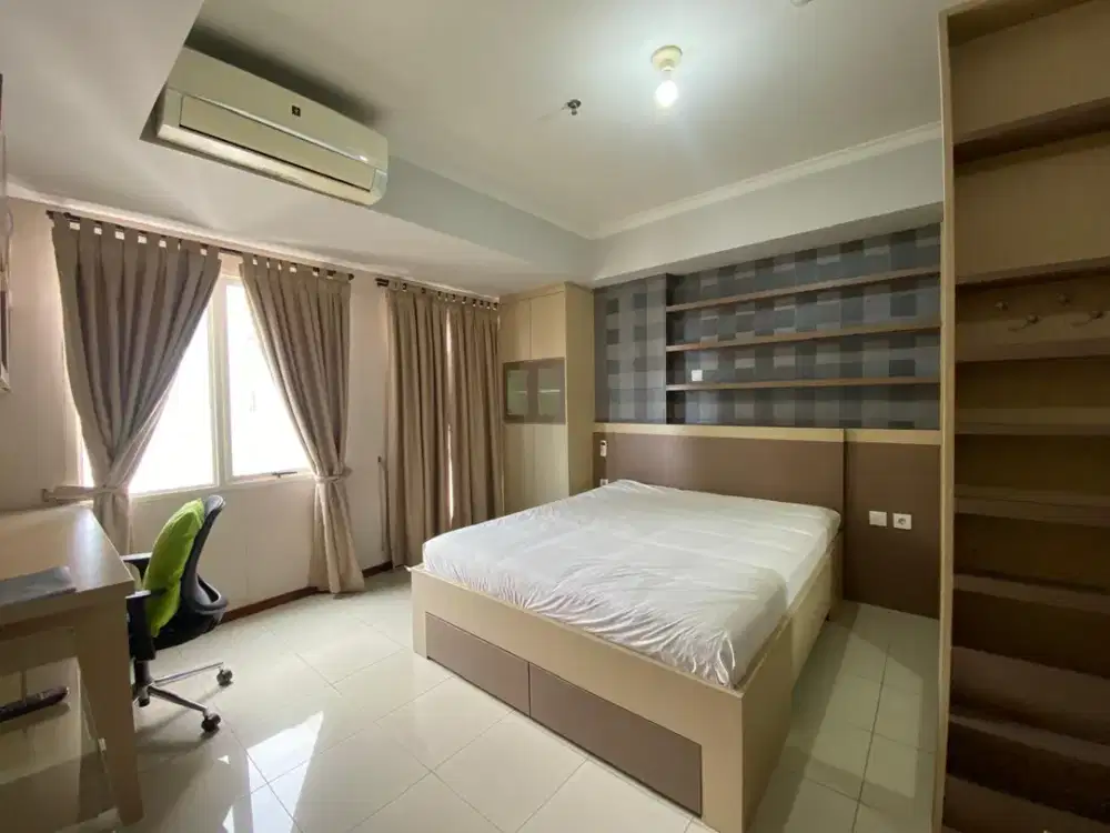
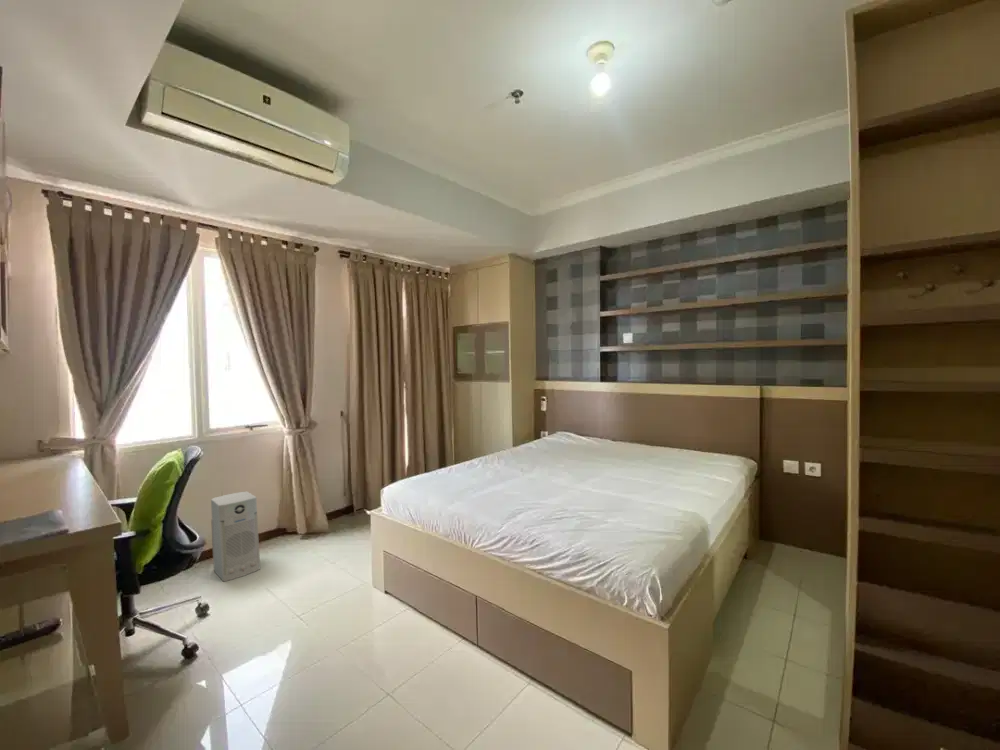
+ air purifier [210,491,261,583]
